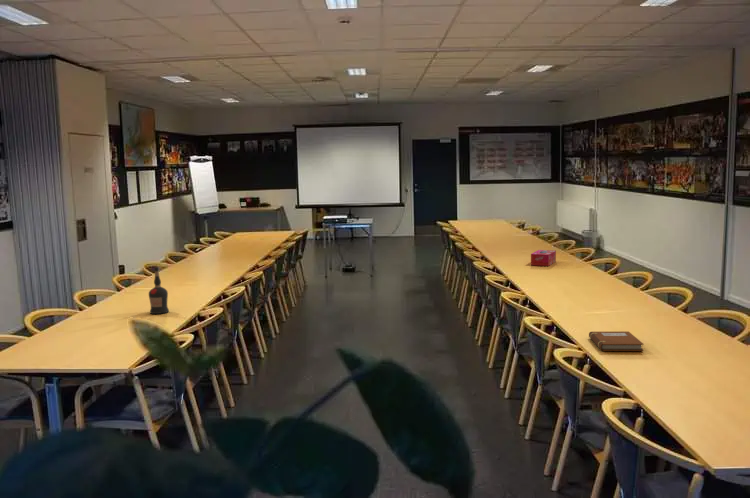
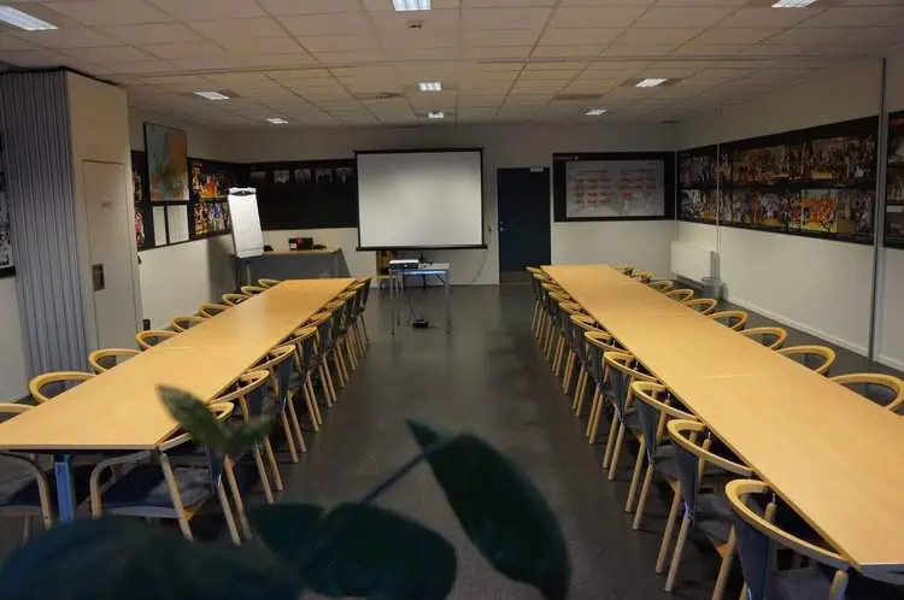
- tissue box [530,249,557,267]
- liquor bottle [148,266,170,315]
- notebook [588,330,644,352]
